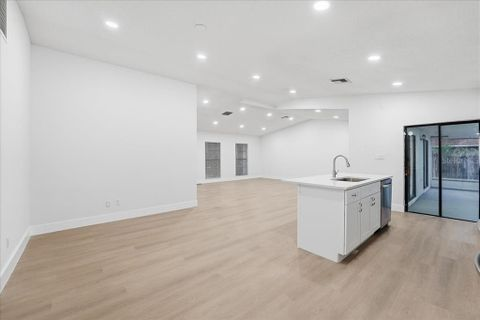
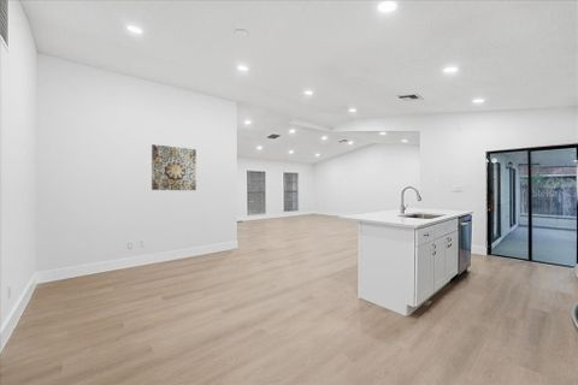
+ wall art [151,143,197,191]
